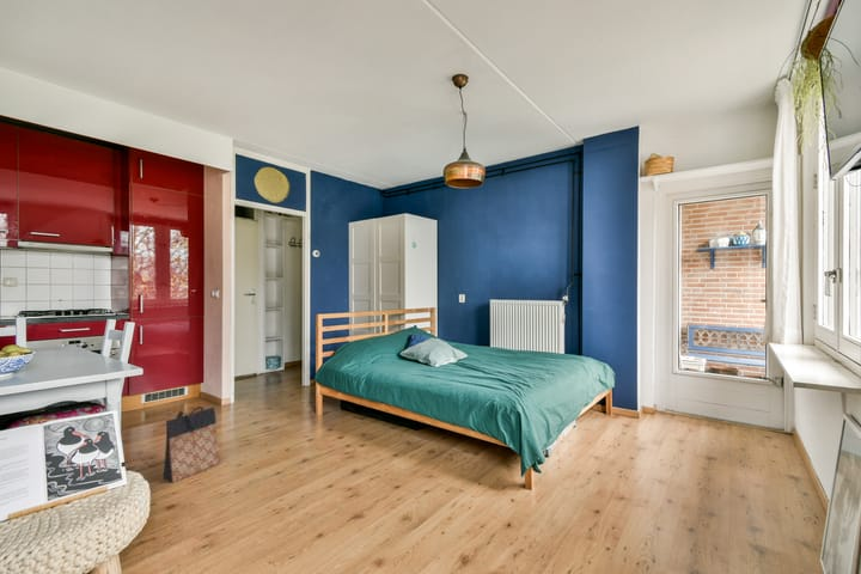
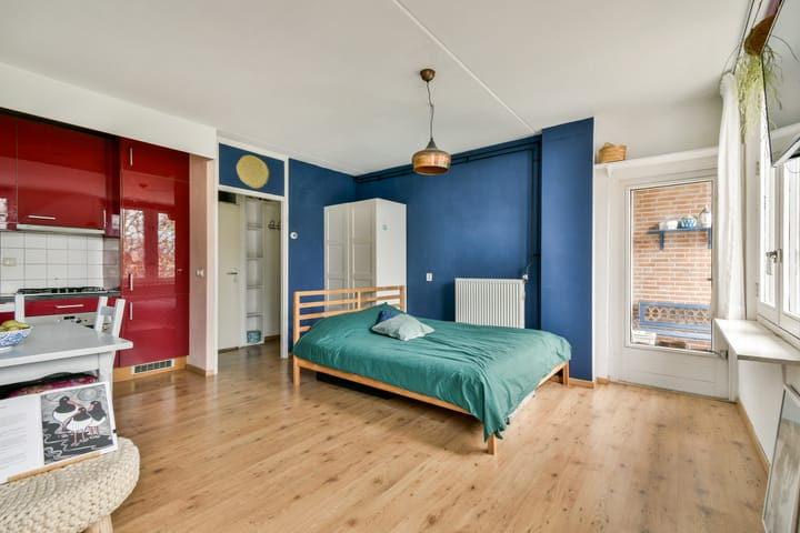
- bag [161,405,221,484]
